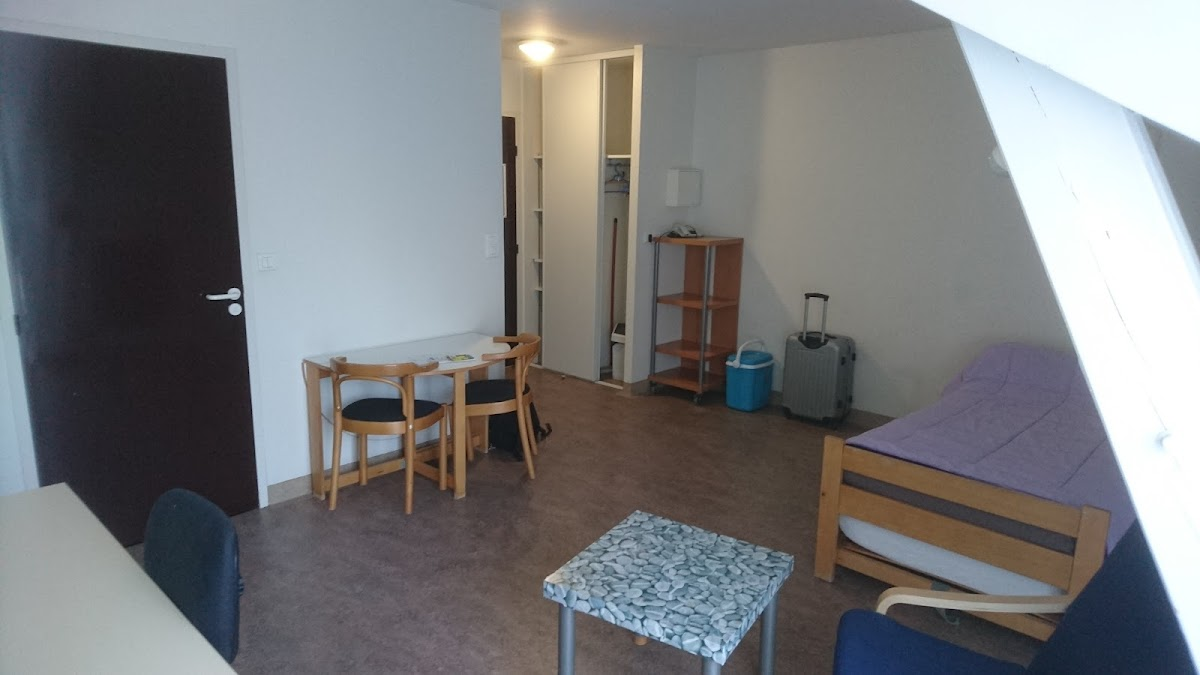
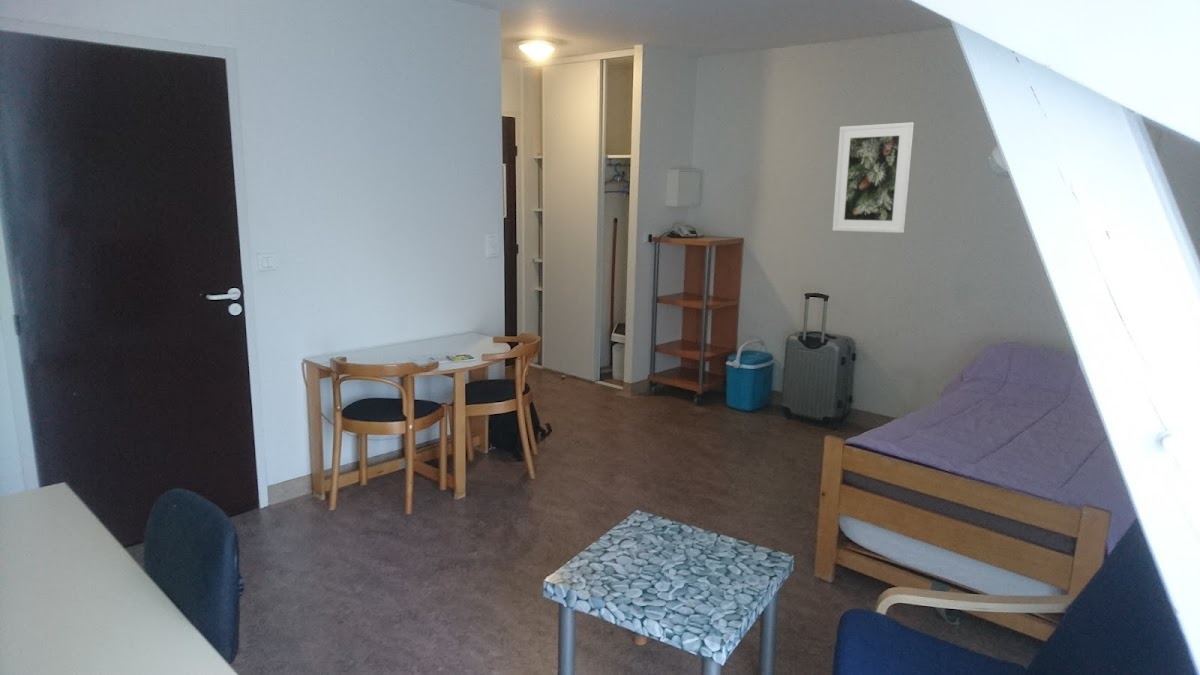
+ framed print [831,122,915,234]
